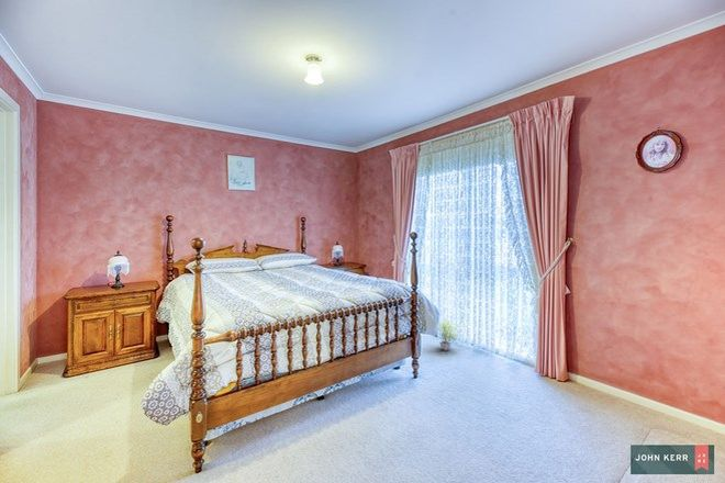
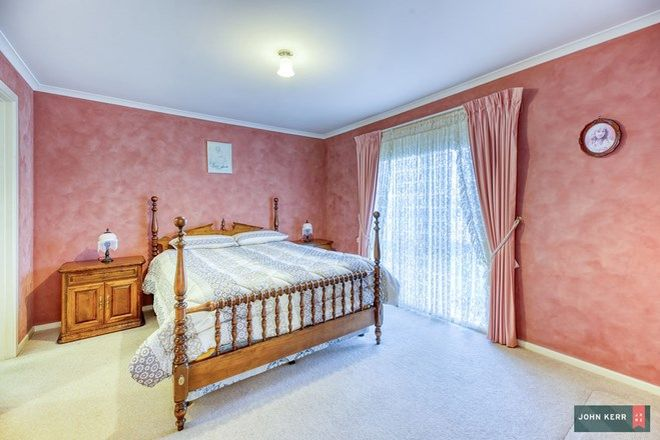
- potted plant [437,319,461,351]
